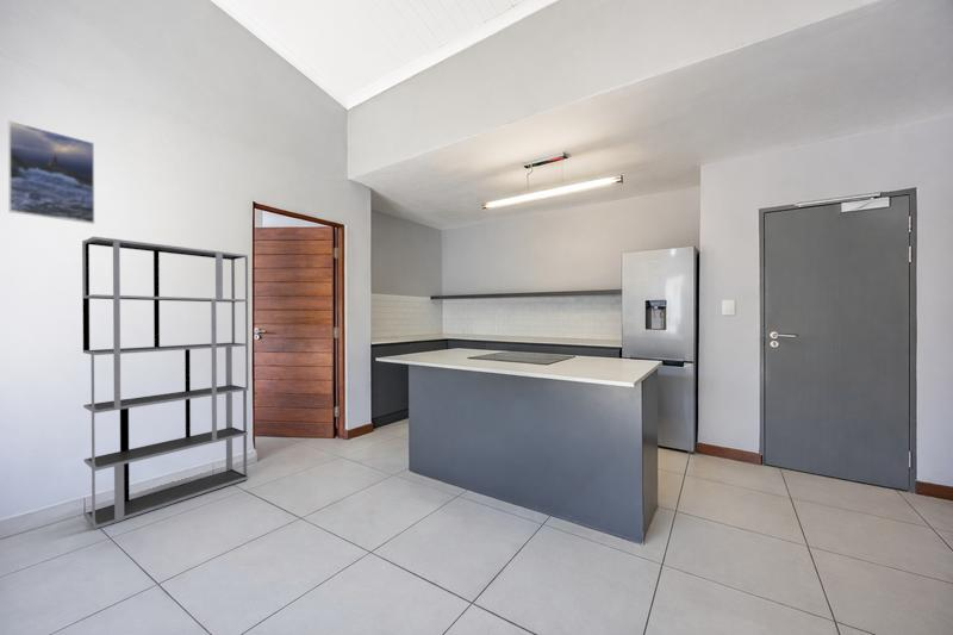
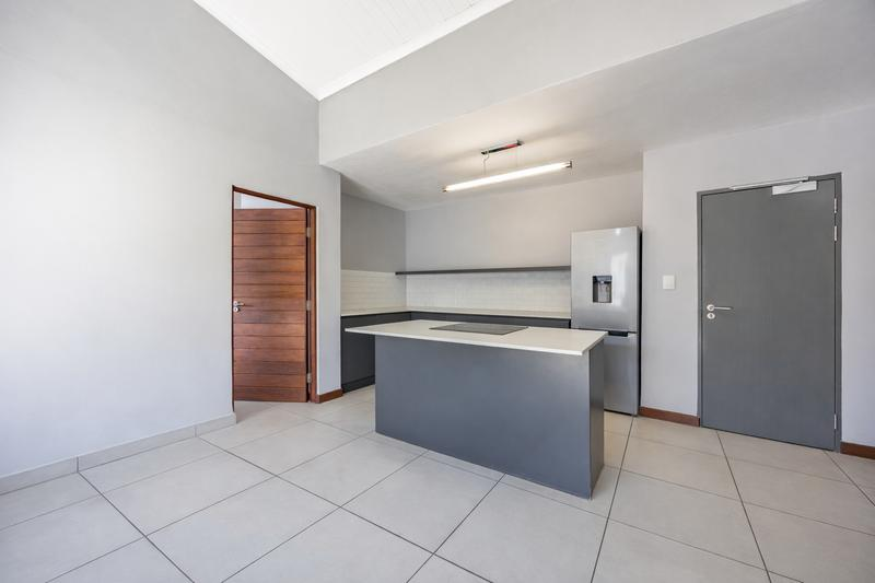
- shelving unit [81,236,249,530]
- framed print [7,119,95,225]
